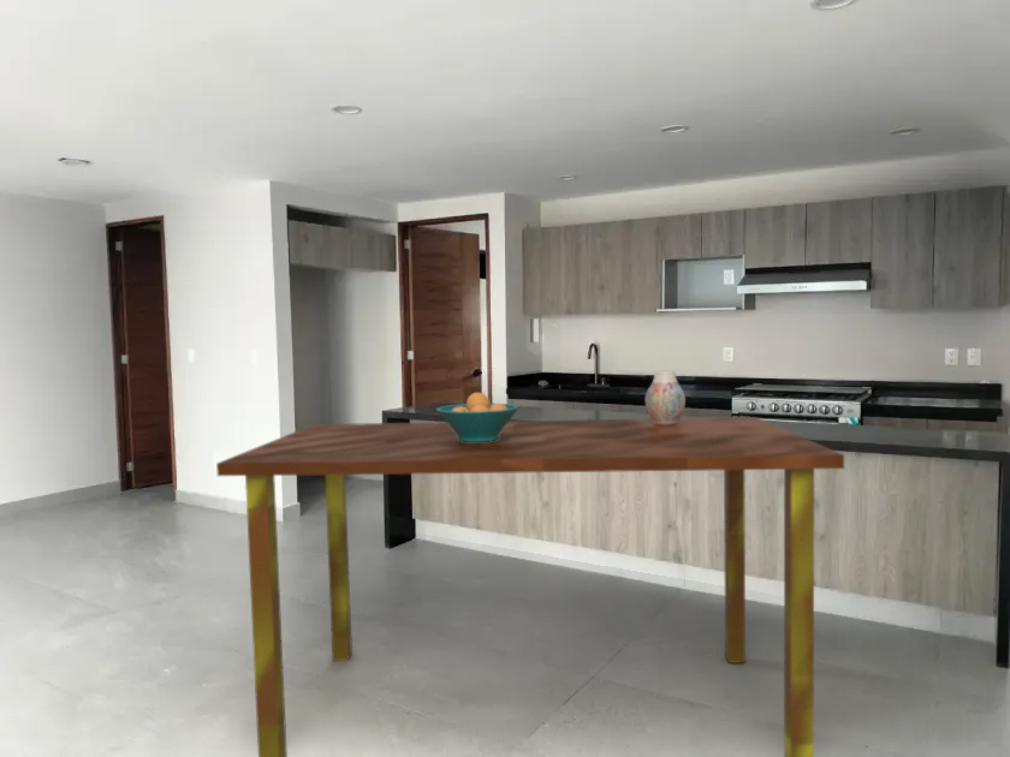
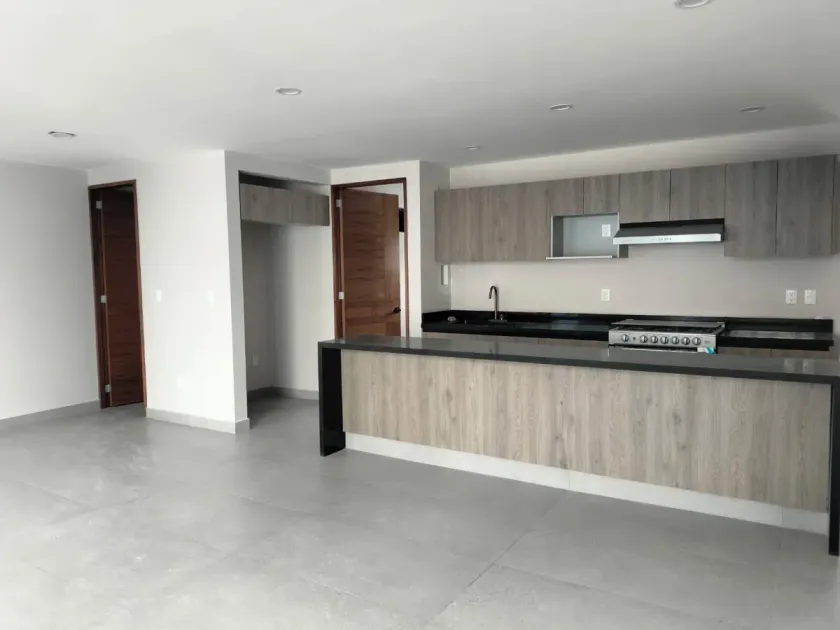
- vase [644,370,687,425]
- dining table [215,416,845,757]
- fruit bowl [435,392,521,442]
